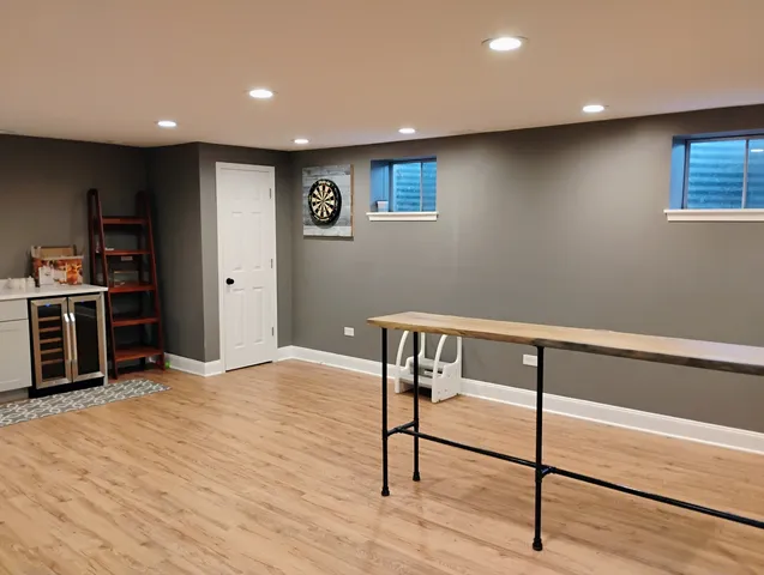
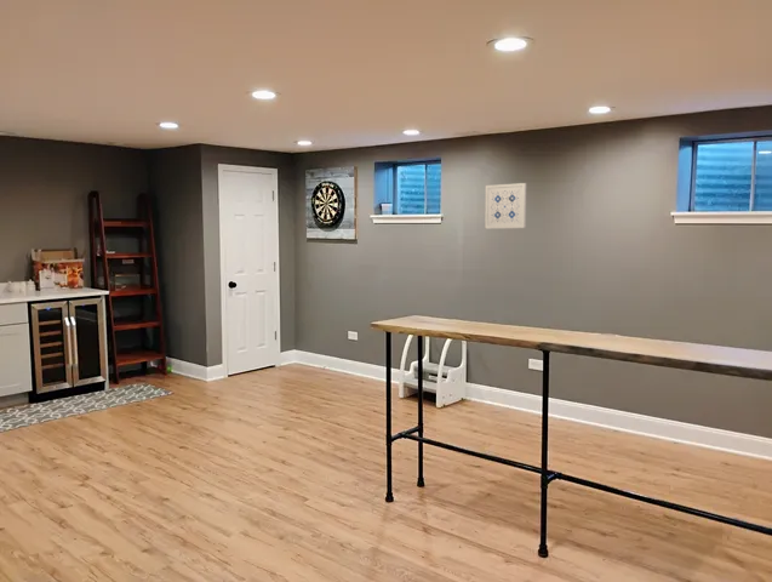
+ wall art [484,182,527,229]
